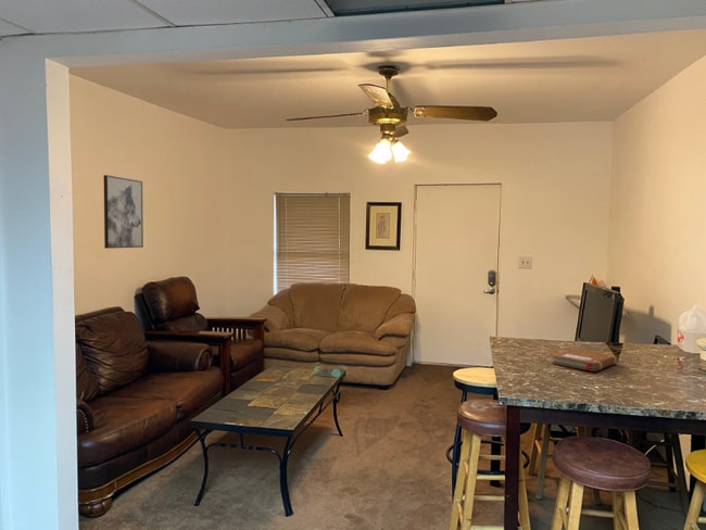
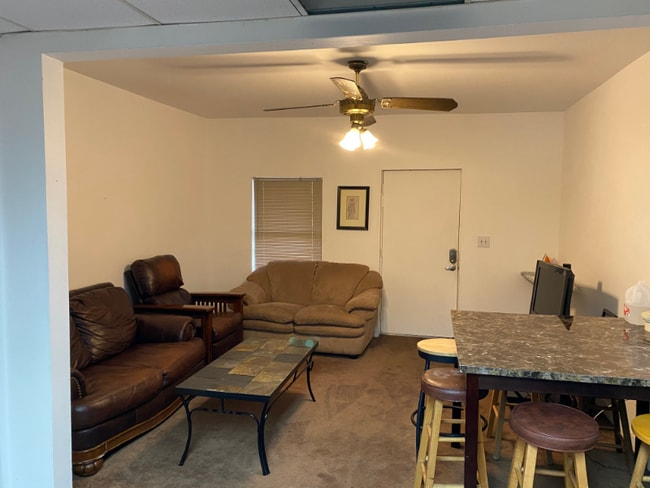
- wall art [103,174,144,250]
- notebook [551,348,620,373]
